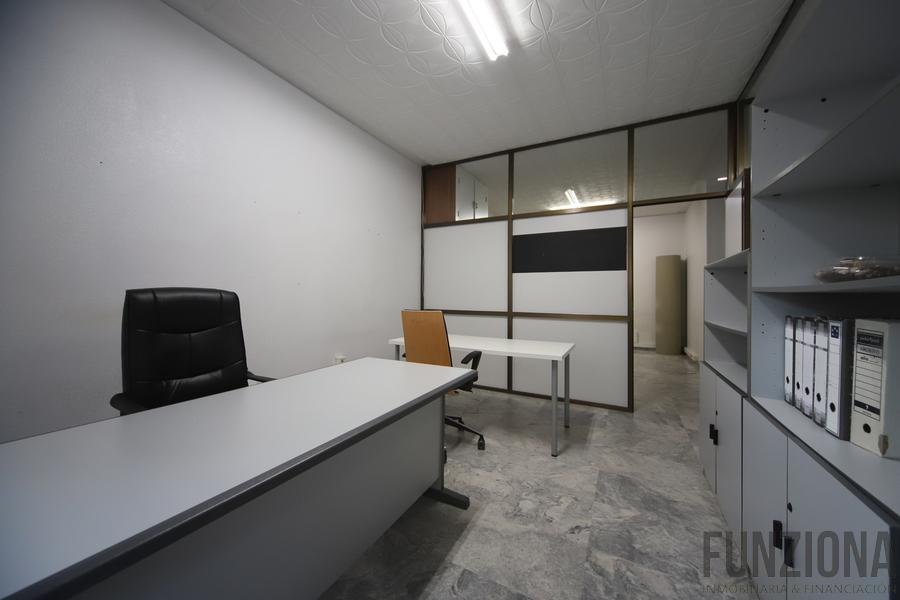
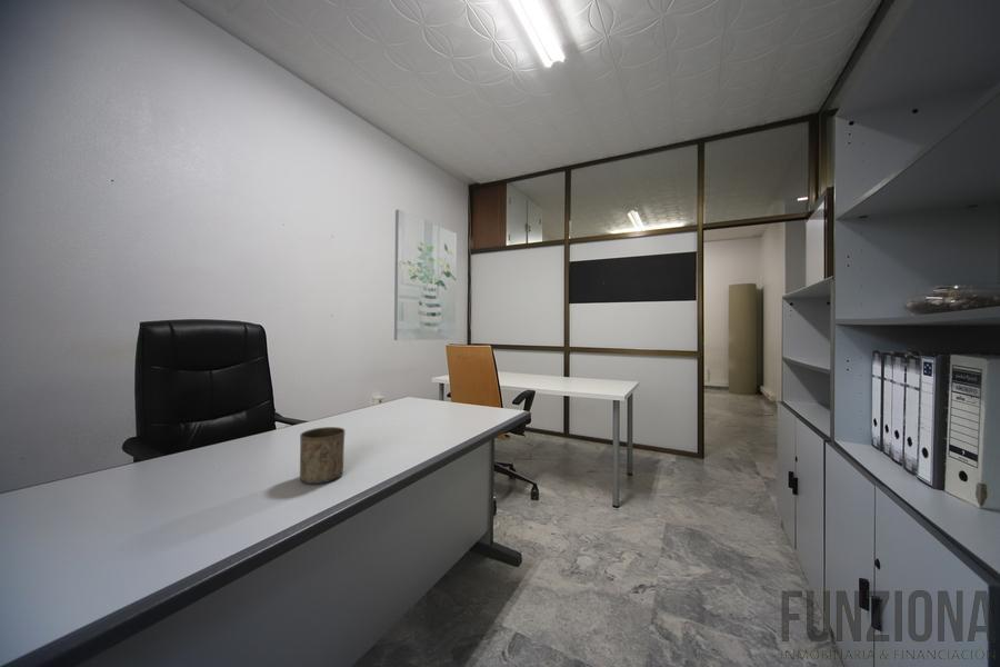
+ wall art [393,208,458,341]
+ cup [299,426,346,485]
